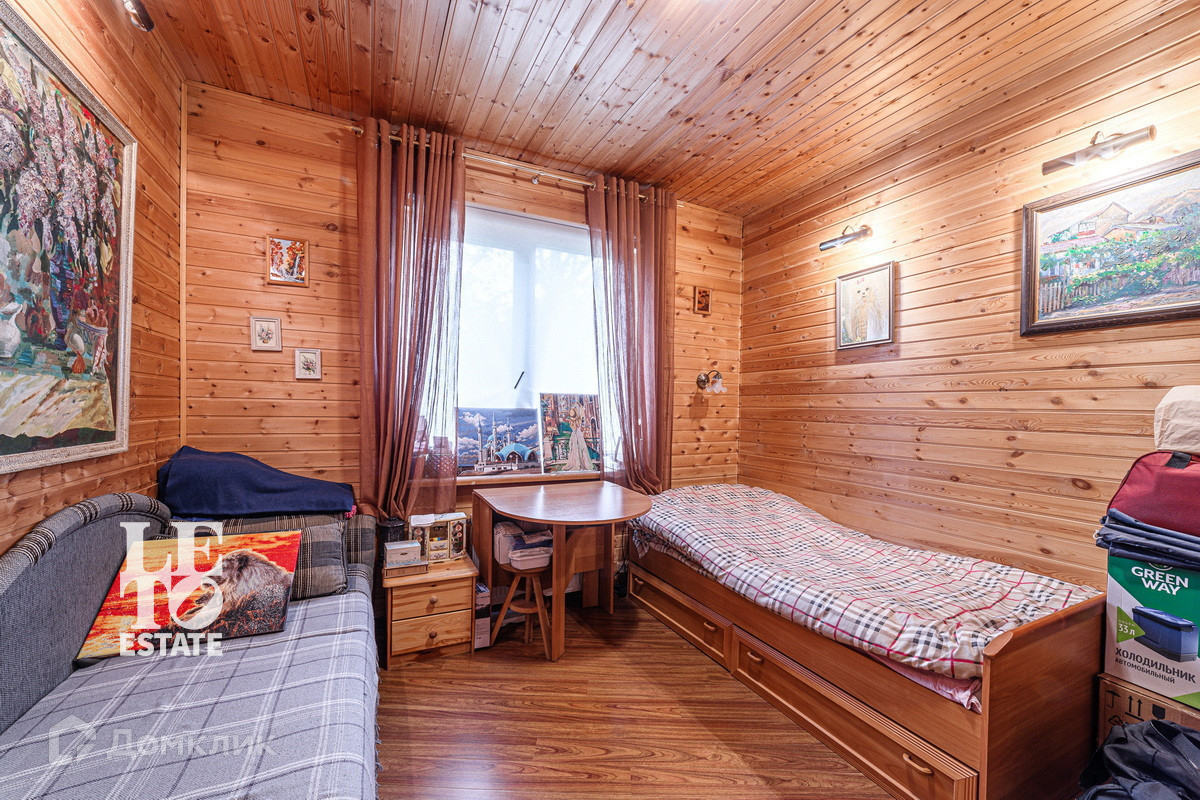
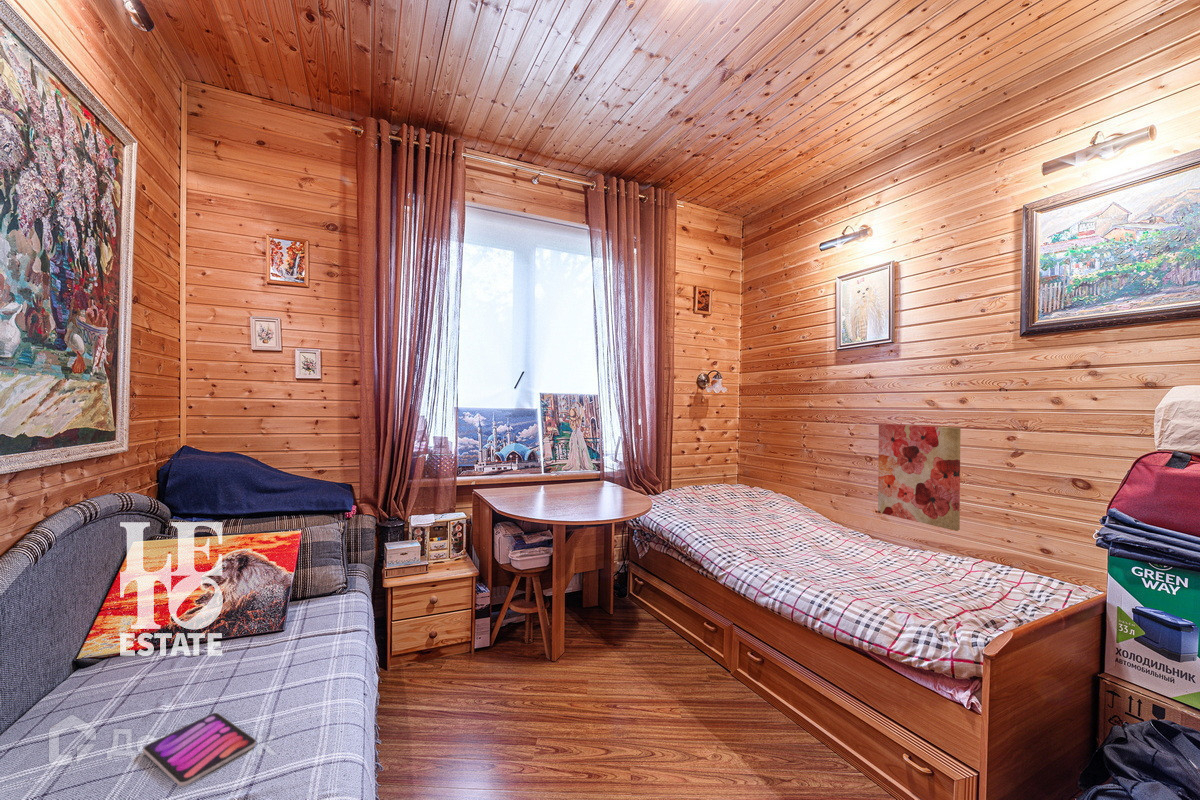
+ wall art [877,423,961,532]
+ tablet [142,712,257,787]
